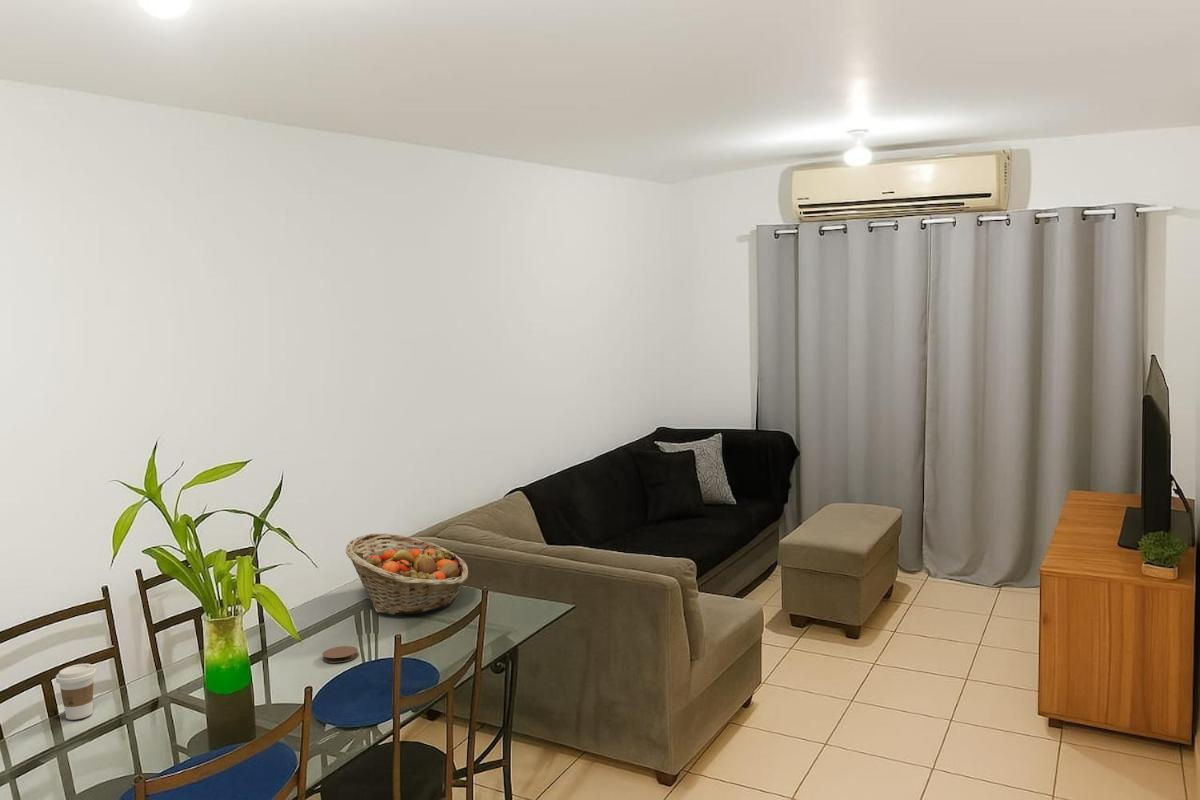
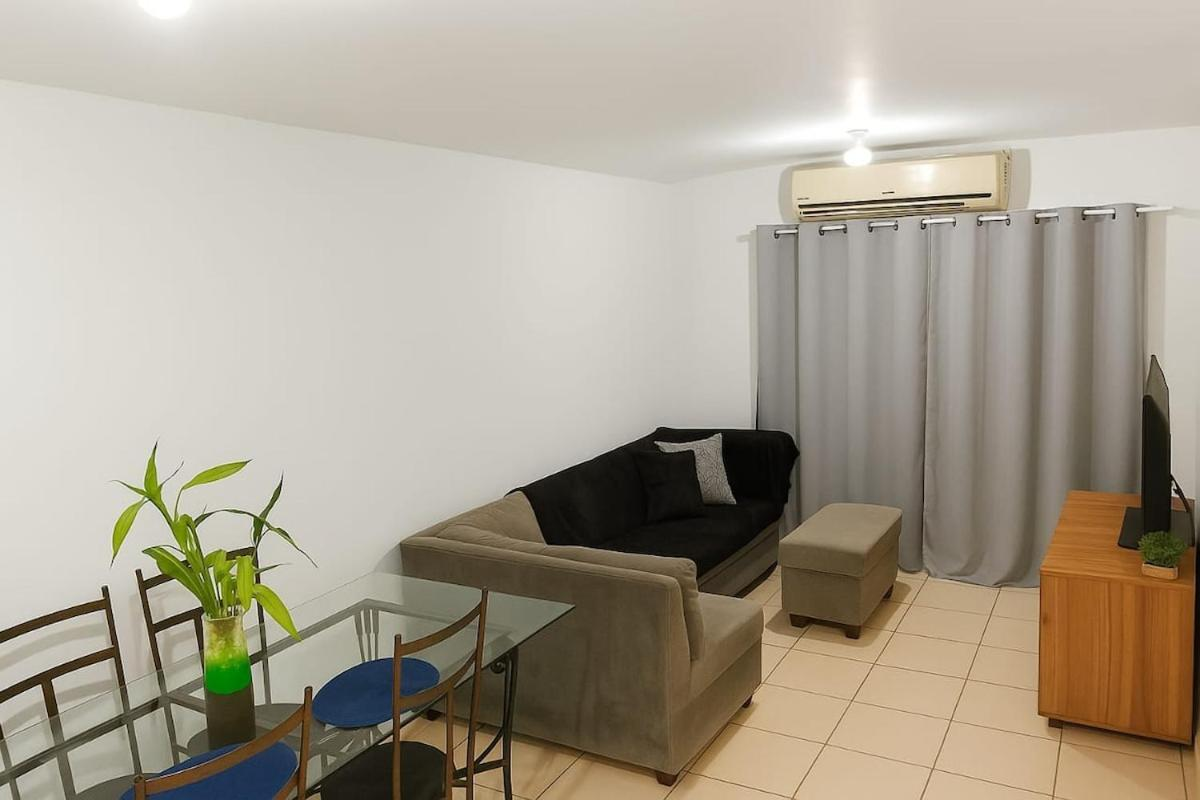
- fruit basket [345,532,469,616]
- coaster [321,645,359,664]
- coffee cup [55,663,97,721]
